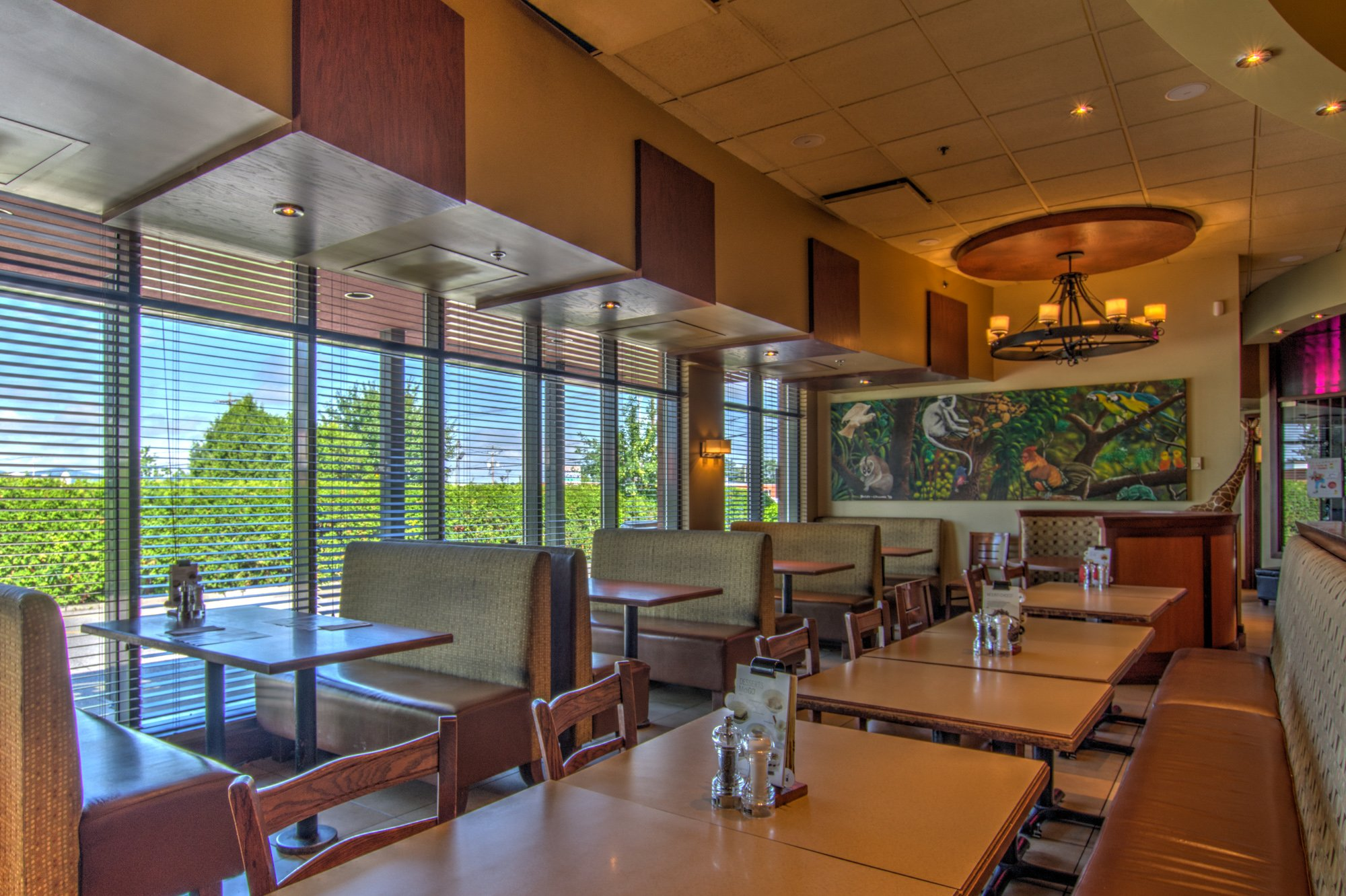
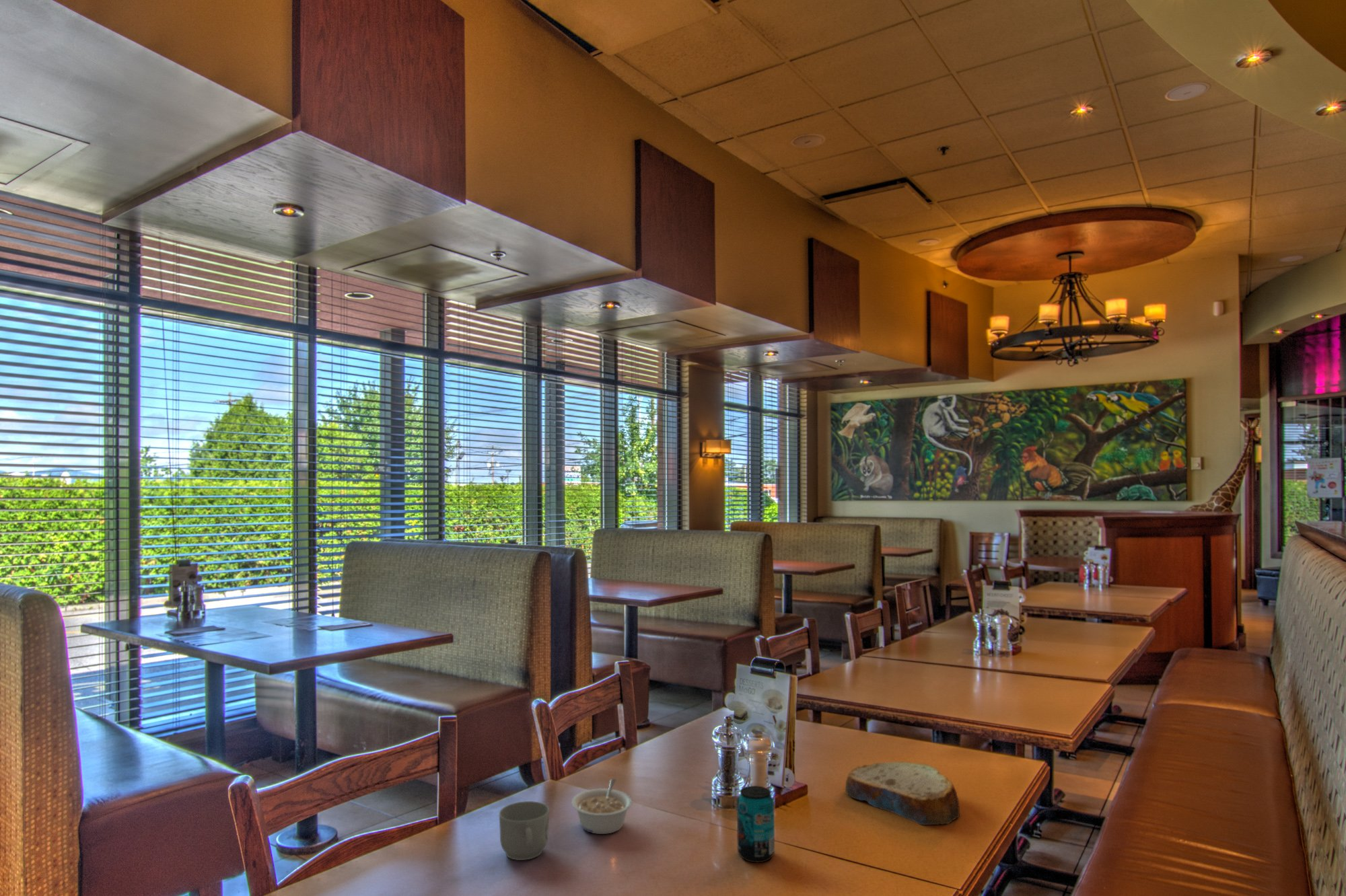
+ legume [571,778,633,835]
+ bread [845,761,960,826]
+ mug [499,800,550,861]
+ beverage can [736,785,775,863]
